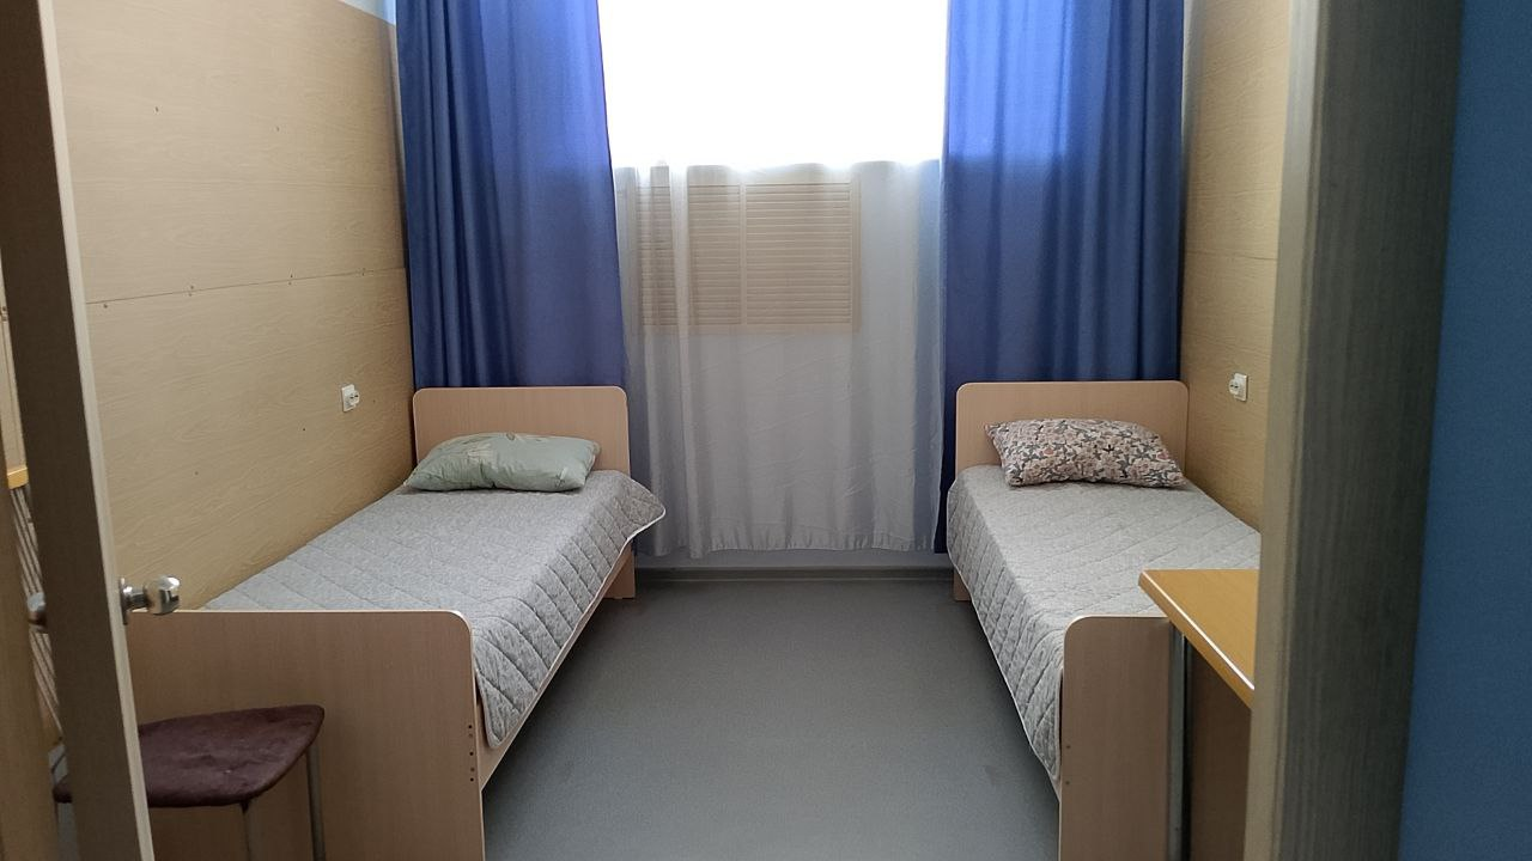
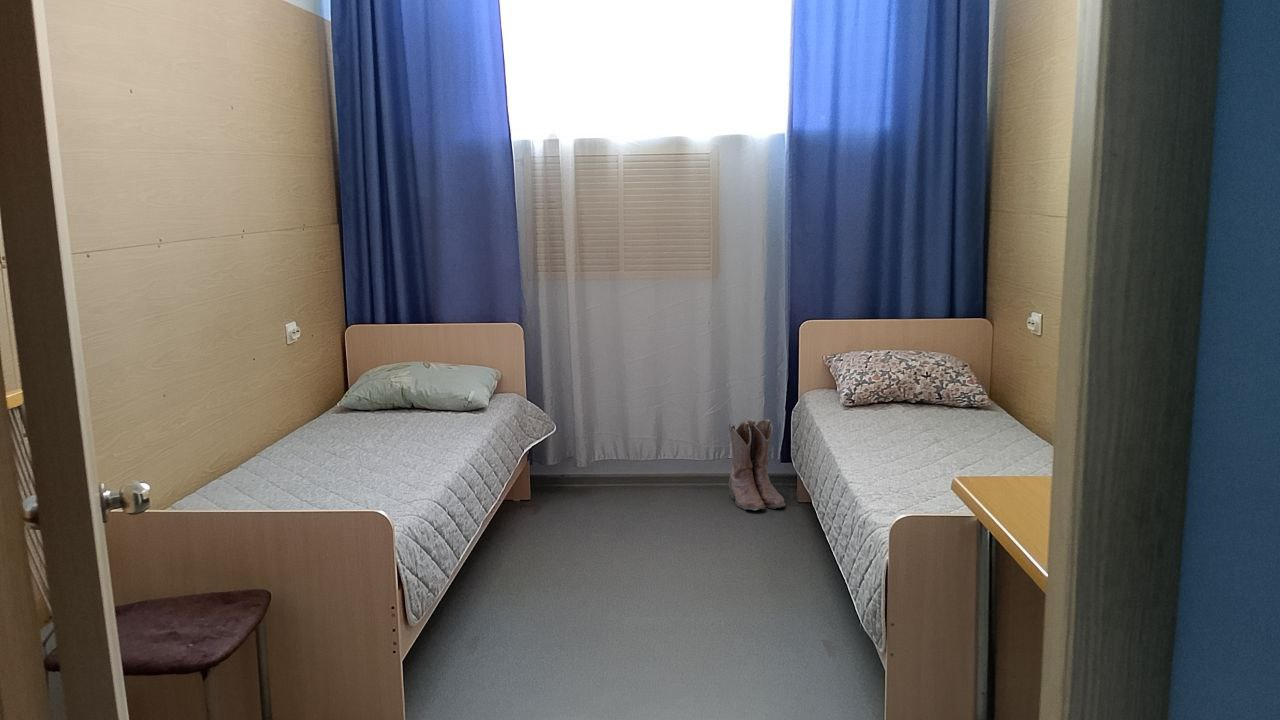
+ boots [728,418,786,511]
